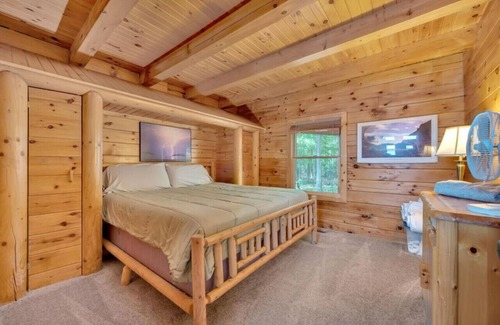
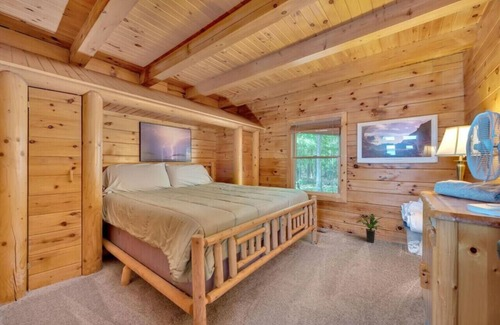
+ potted plant [356,214,385,244]
